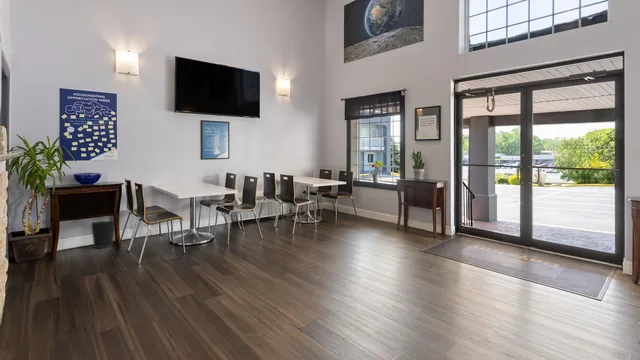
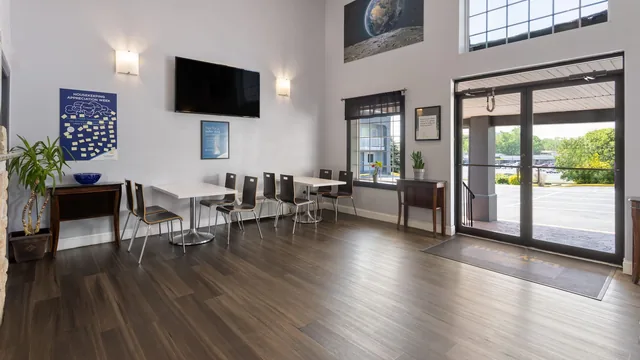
- wastebasket [90,220,115,249]
